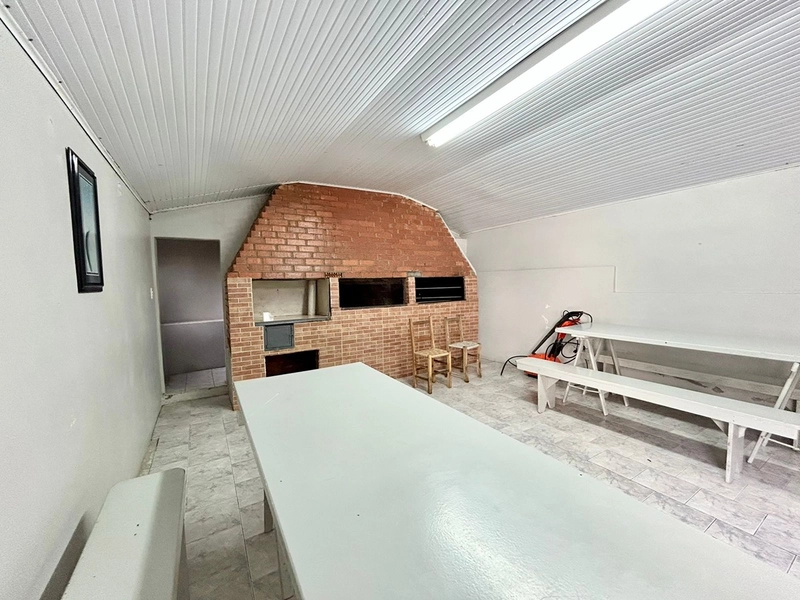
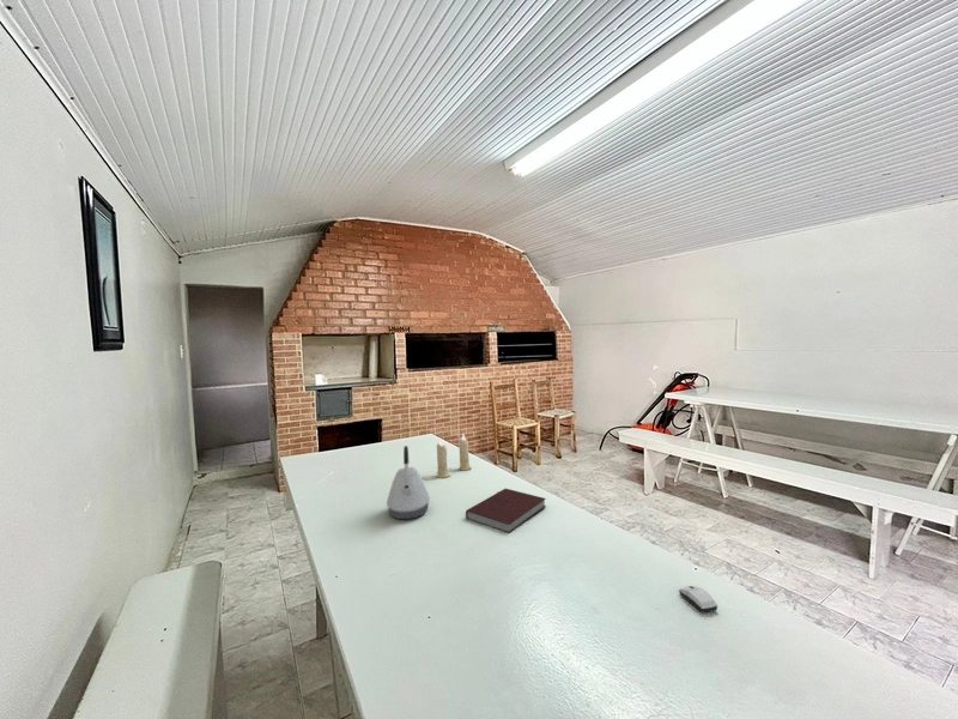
+ computer mouse [678,585,718,615]
+ candle [436,433,473,479]
+ kettle [386,445,431,520]
+ notebook [465,488,547,534]
